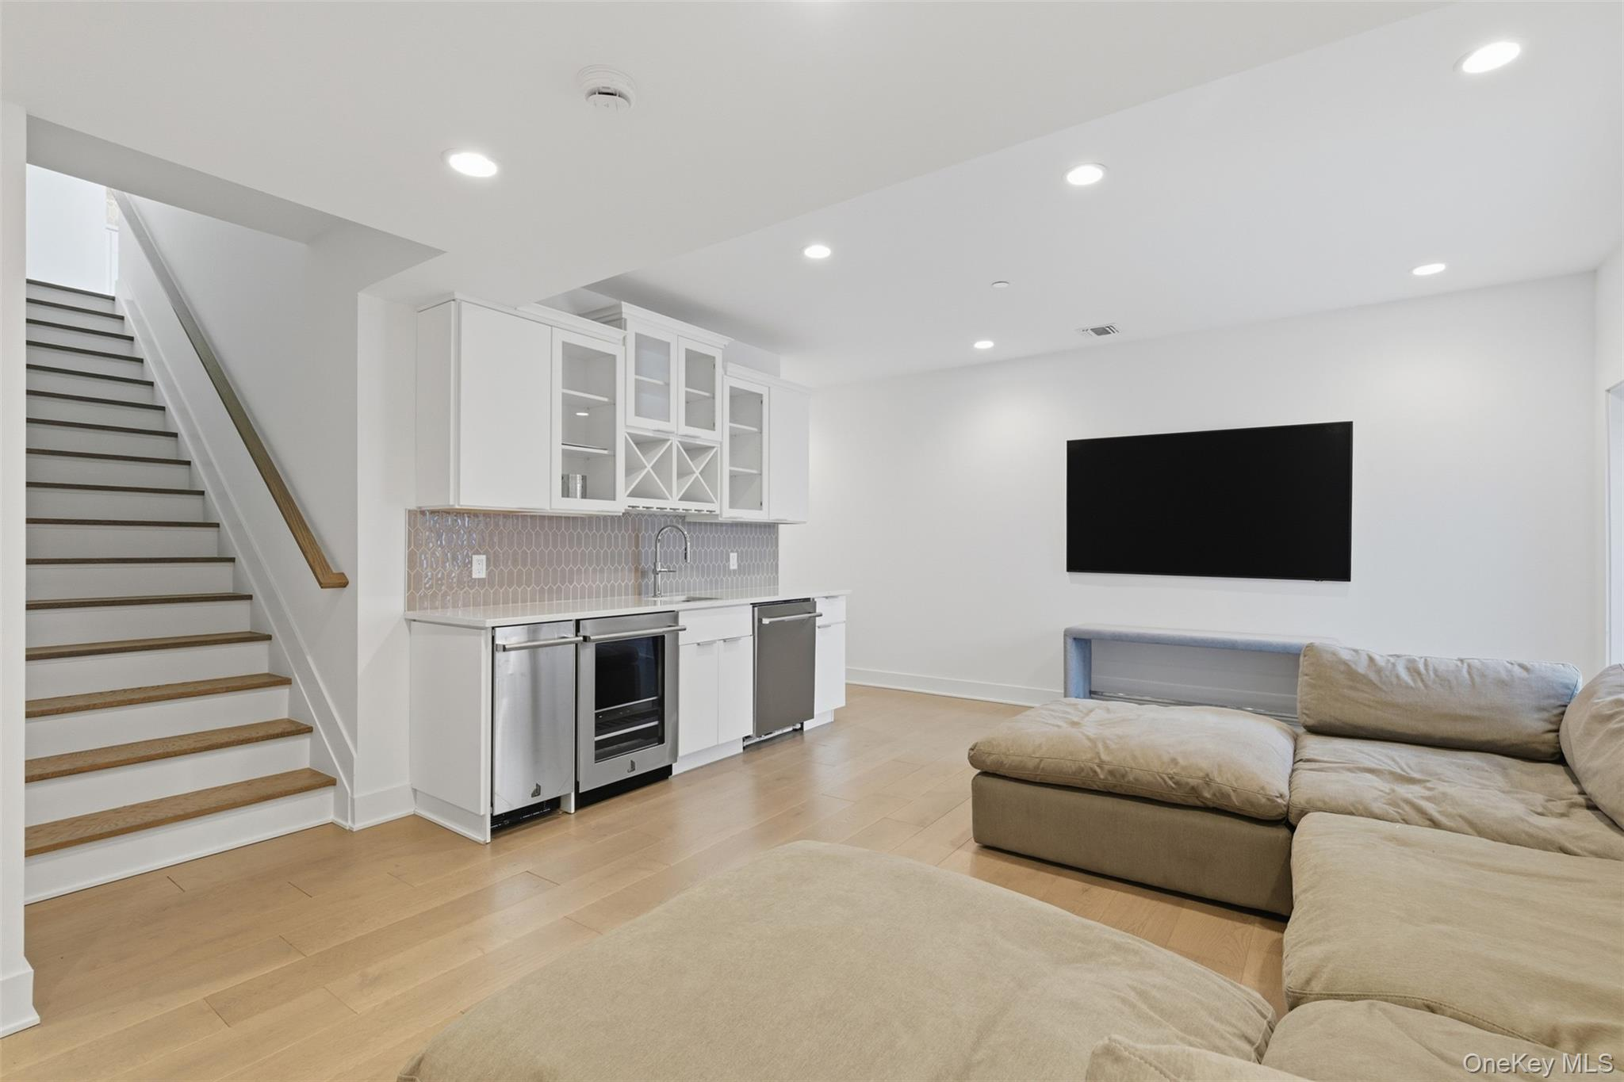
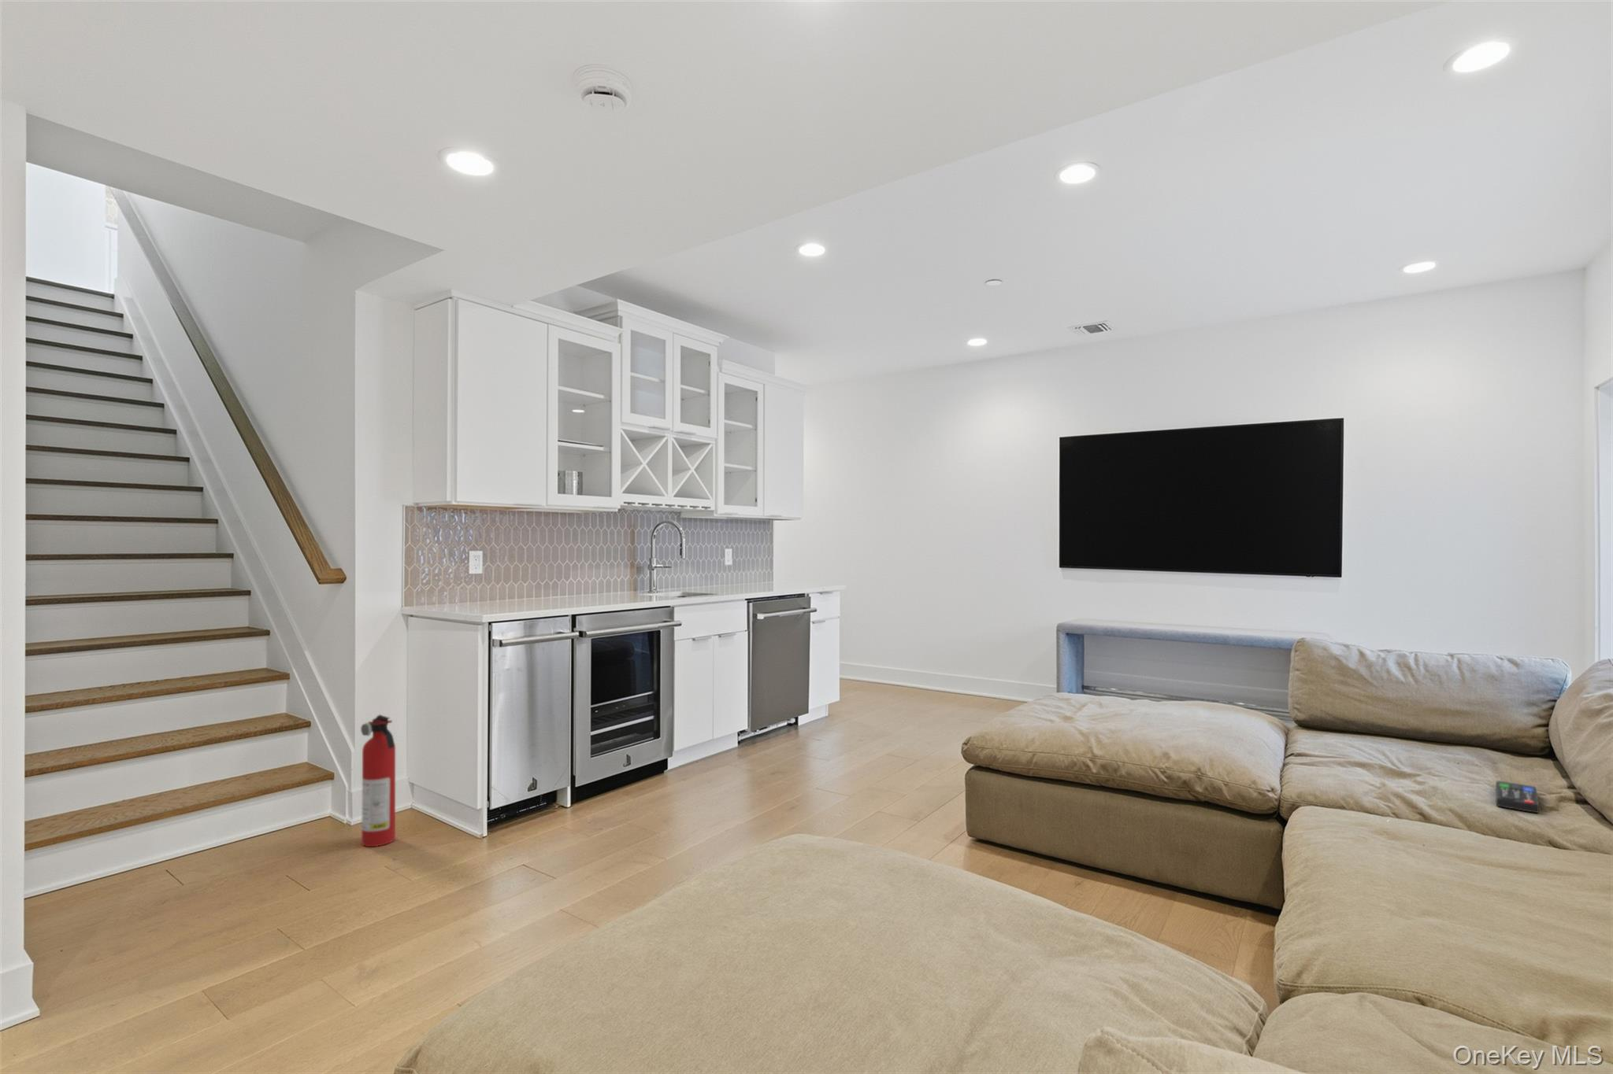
+ remote control [1494,780,1540,814]
+ fire extinguisher [360,713,396,847]
